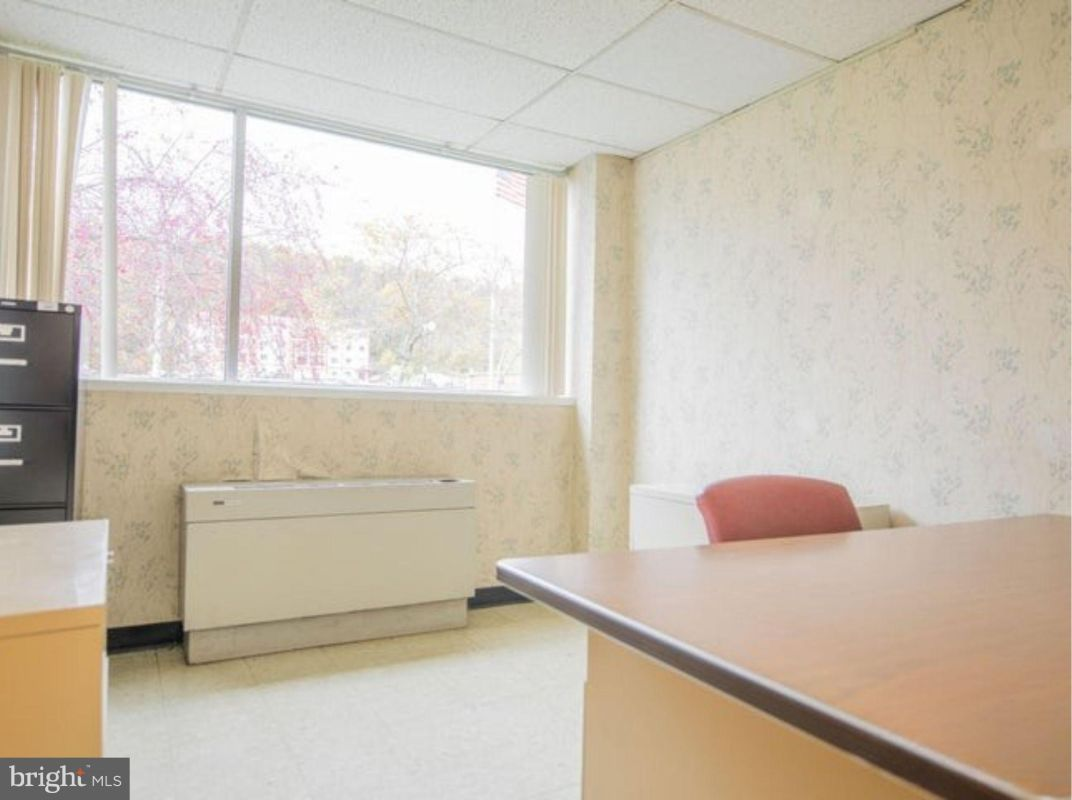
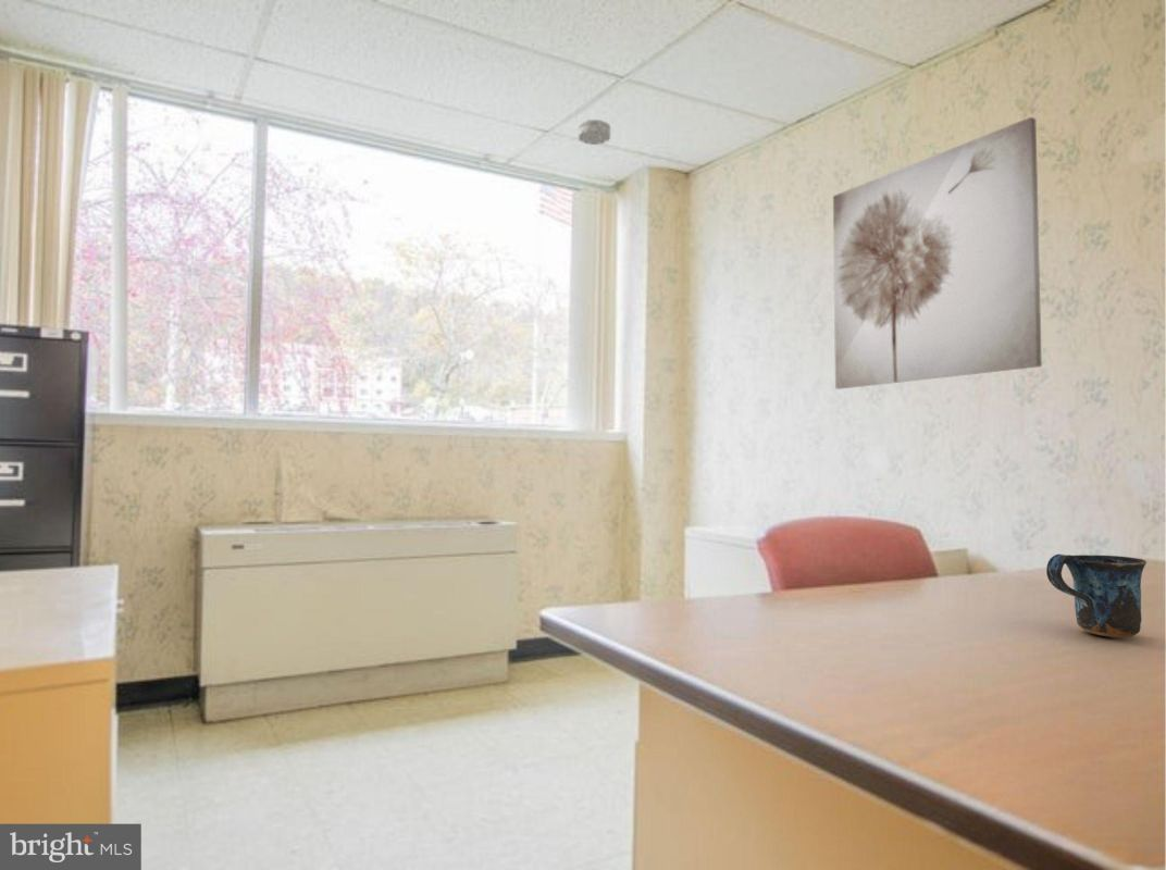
+ wall art [832,116,1043,390]
+ mug [1045,554,1148,638]
+ smoke detector [578,119,611,146]
